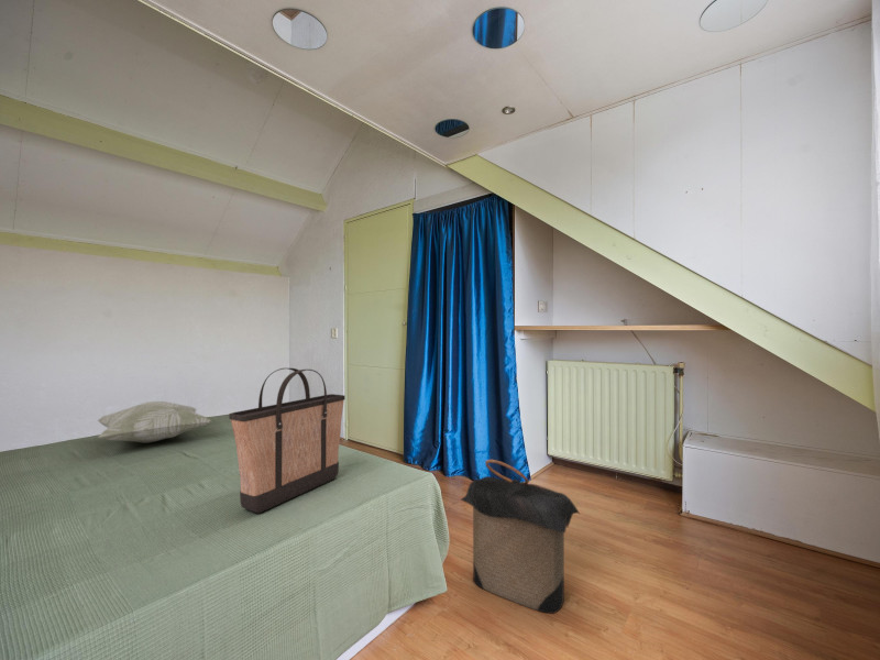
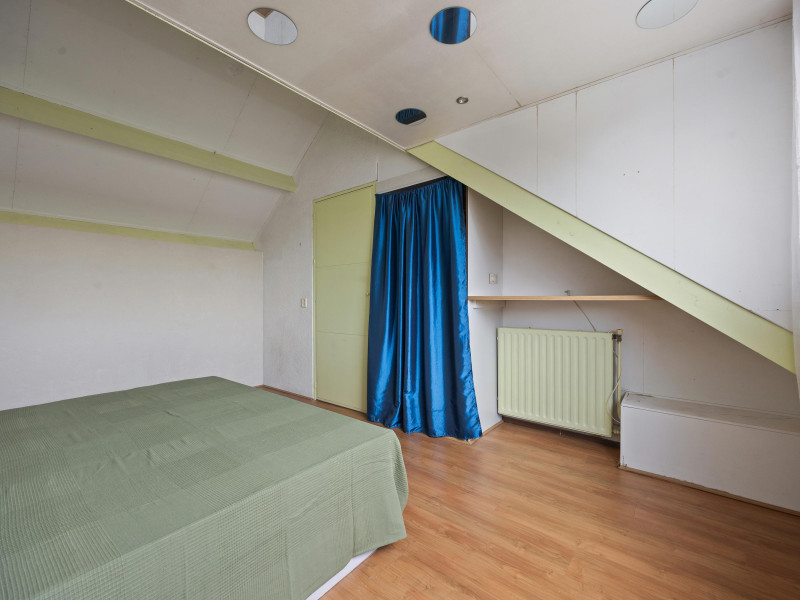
- laundry hamper [460,459,581,615]
- shopping bag [228,367,346,514]
- decorative pillow [97,400,212,444]
